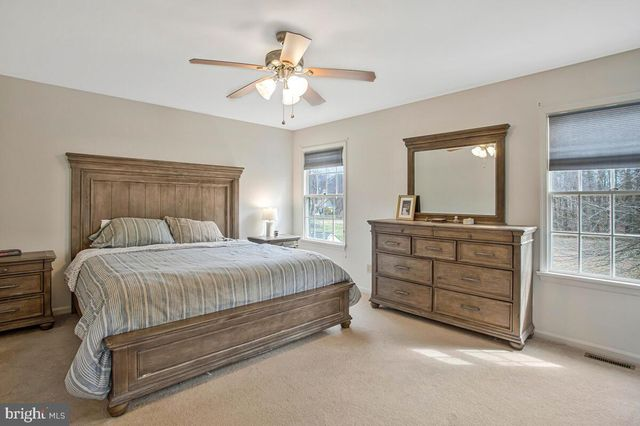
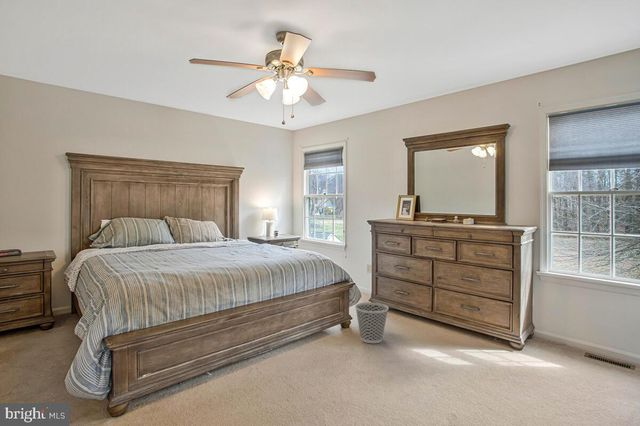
+ wastebasket [354,301,390,344]
